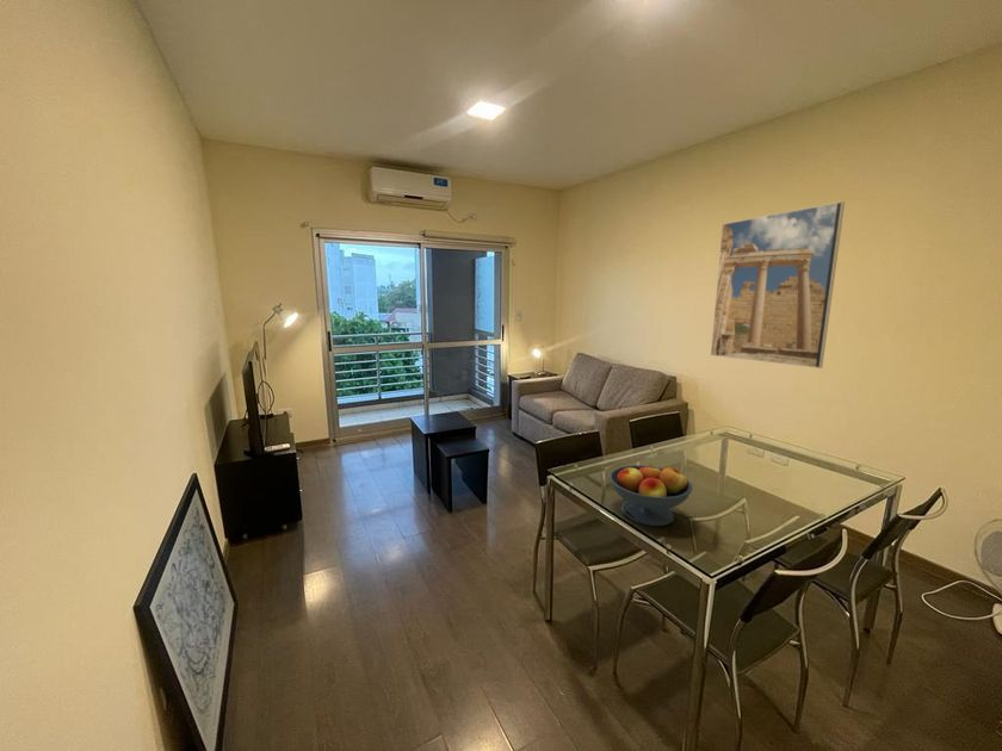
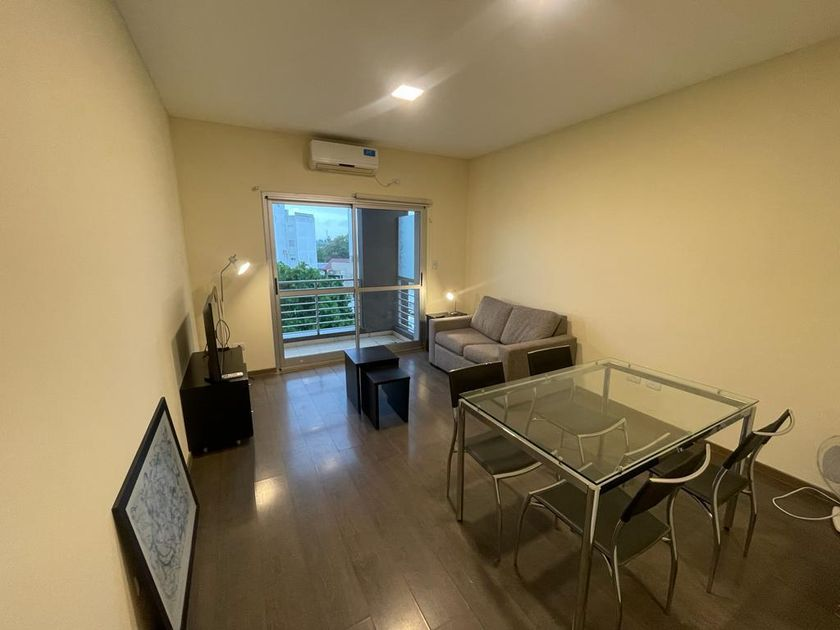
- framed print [710,200,846,370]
- fruit bowl [608,464,693,527]
